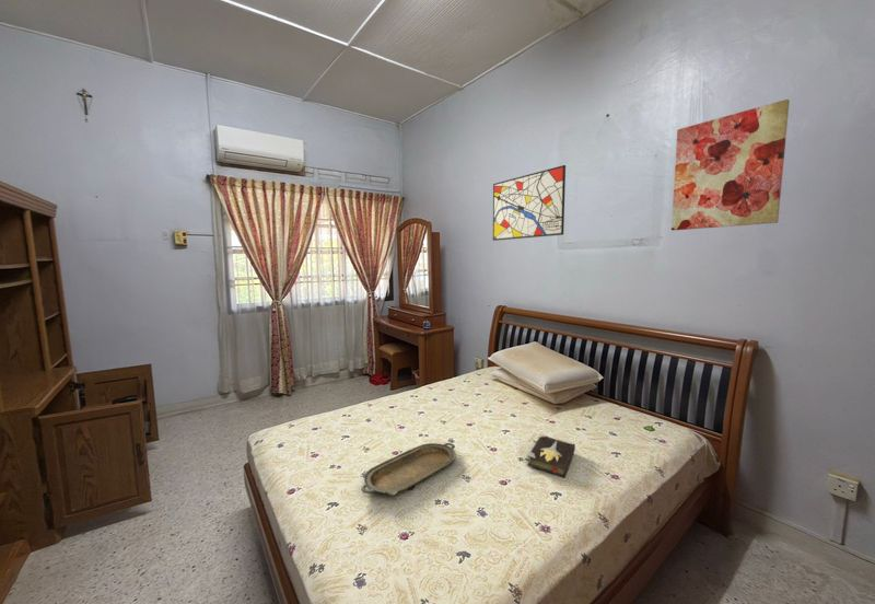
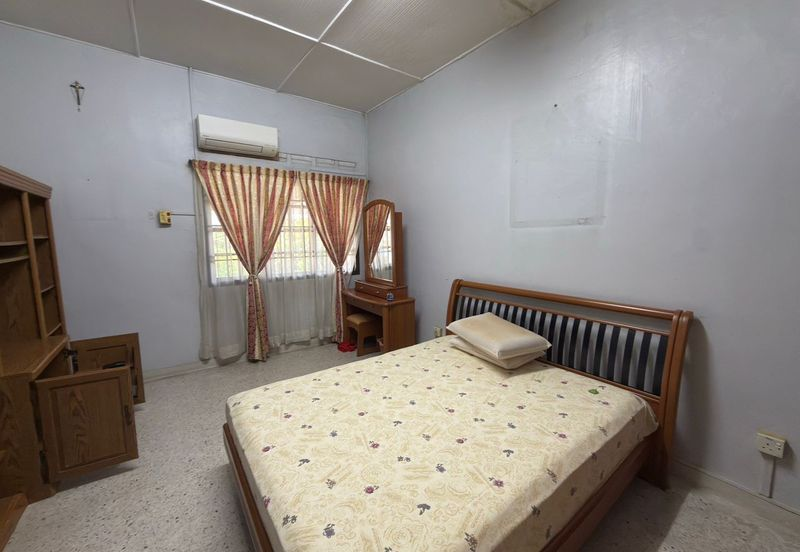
- wall art [670,98,791,232]
- serving tray [360,442,457,497]
- wall art [492,164,567,242]
- hardback book [526,433,576,479]
